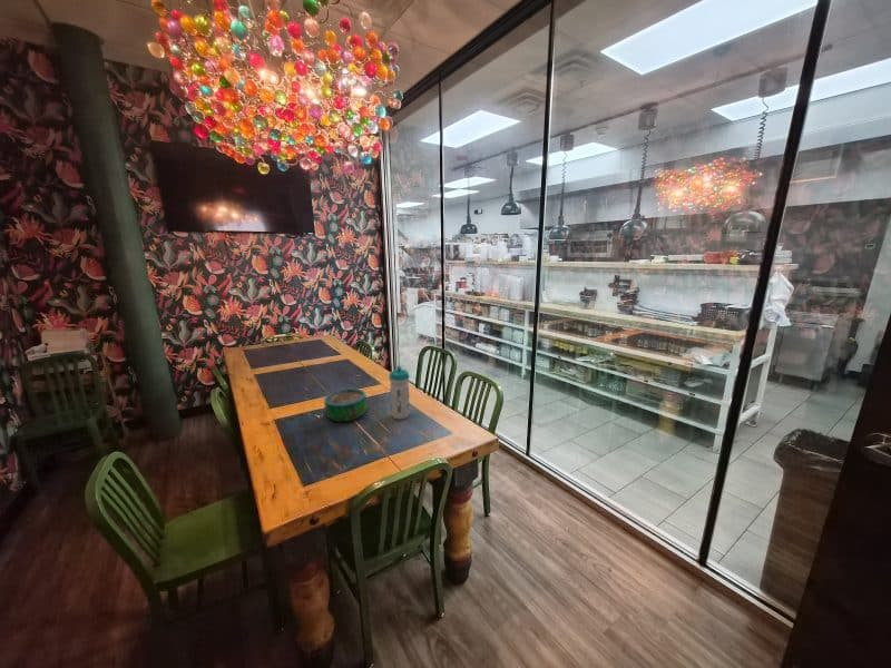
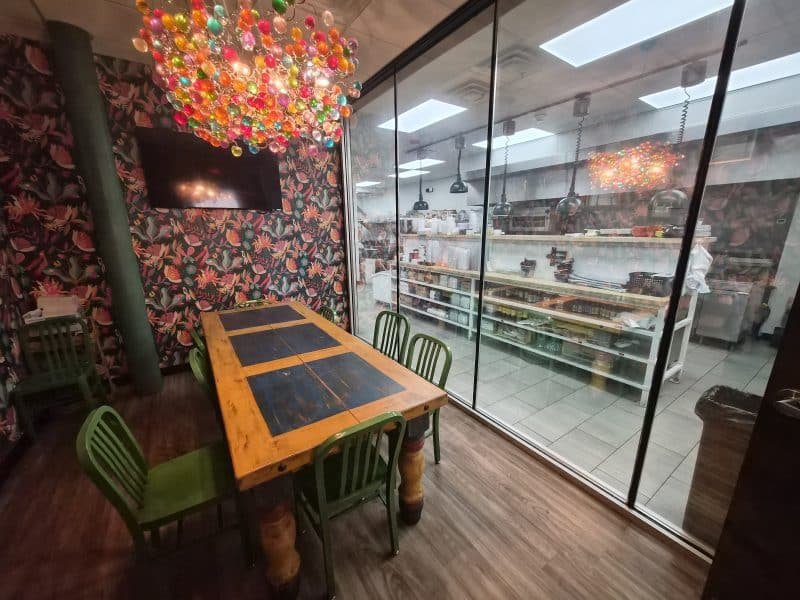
- decorative bowl [323,387,369,423]
- water bottle [388,365,411,421]
